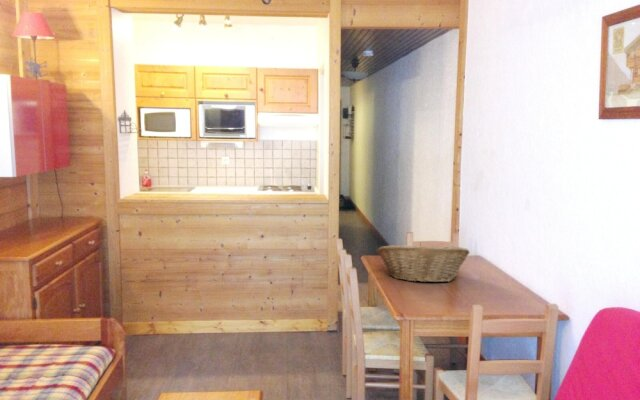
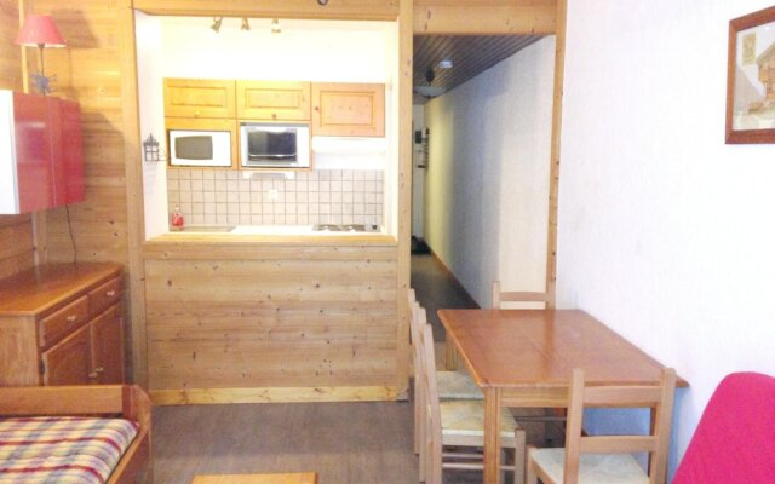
- fruit basket [375,241,470,284]
